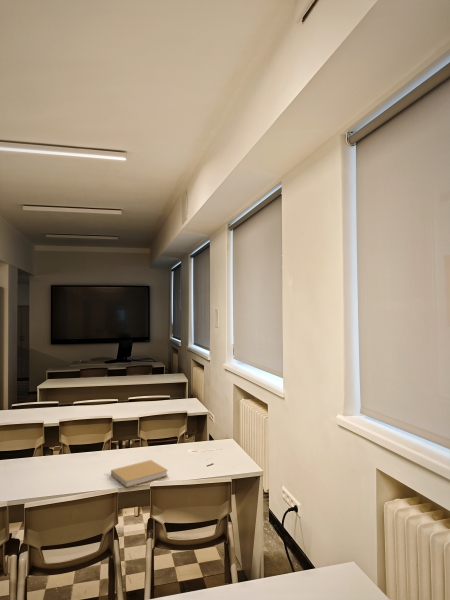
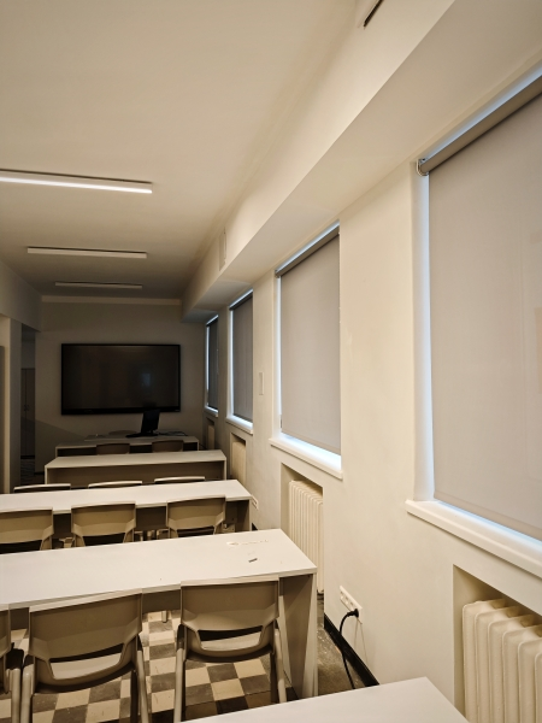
- book [110,459,169,488]
